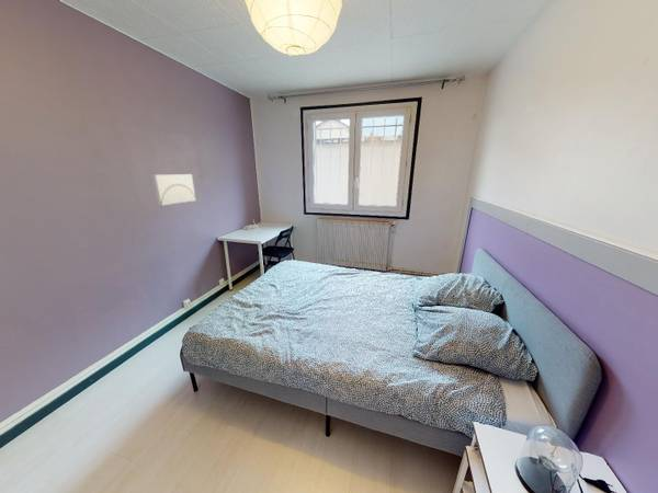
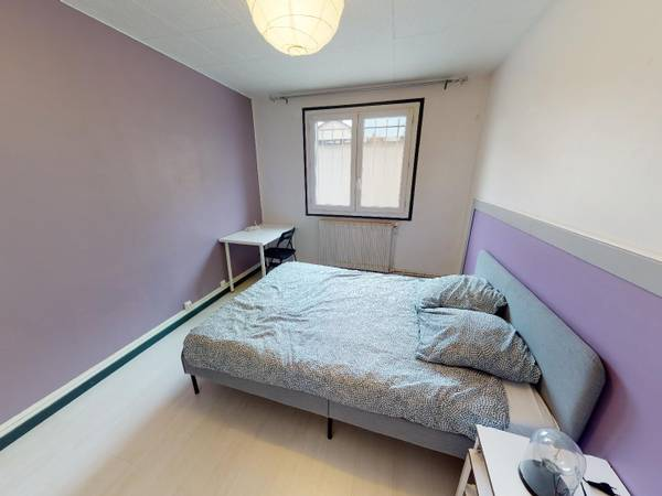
- wall art [151,173,196,207]
